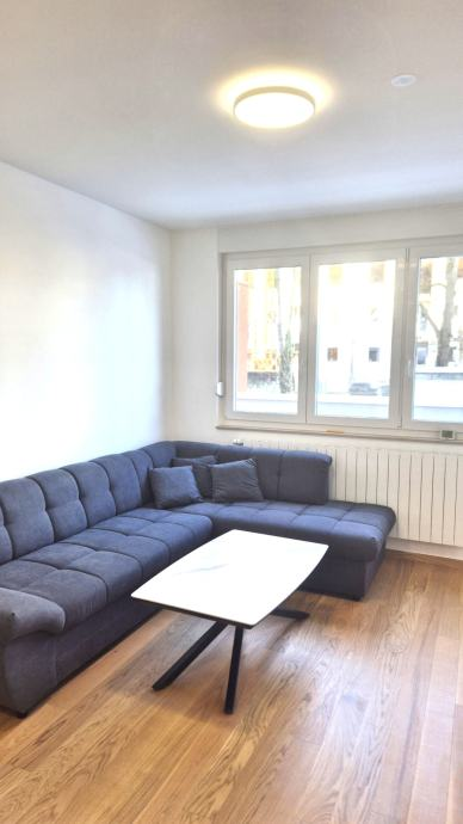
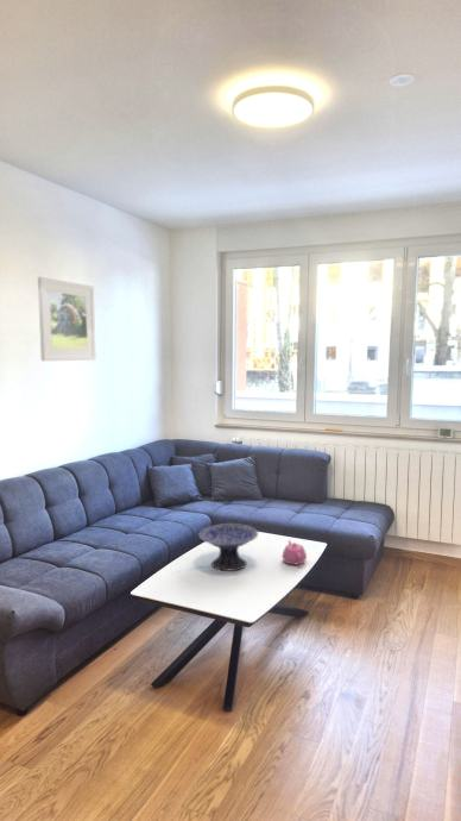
+ teapot [282,539,308,565]
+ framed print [37,276,97,362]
+ decorative bowl [197,522,259,572]
